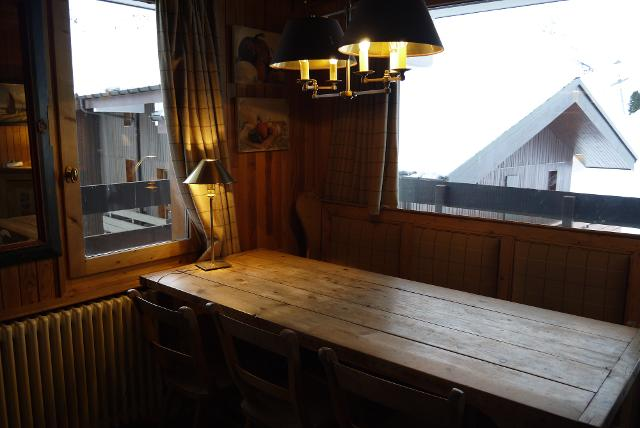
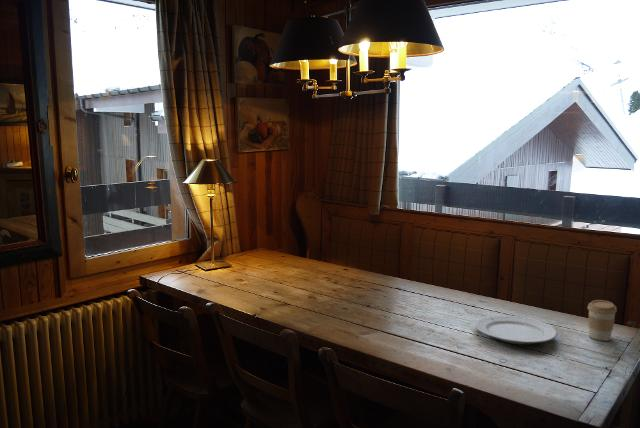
+ chinaware [474,315,558,345]
+ coffee cup [587,299,618,342]
